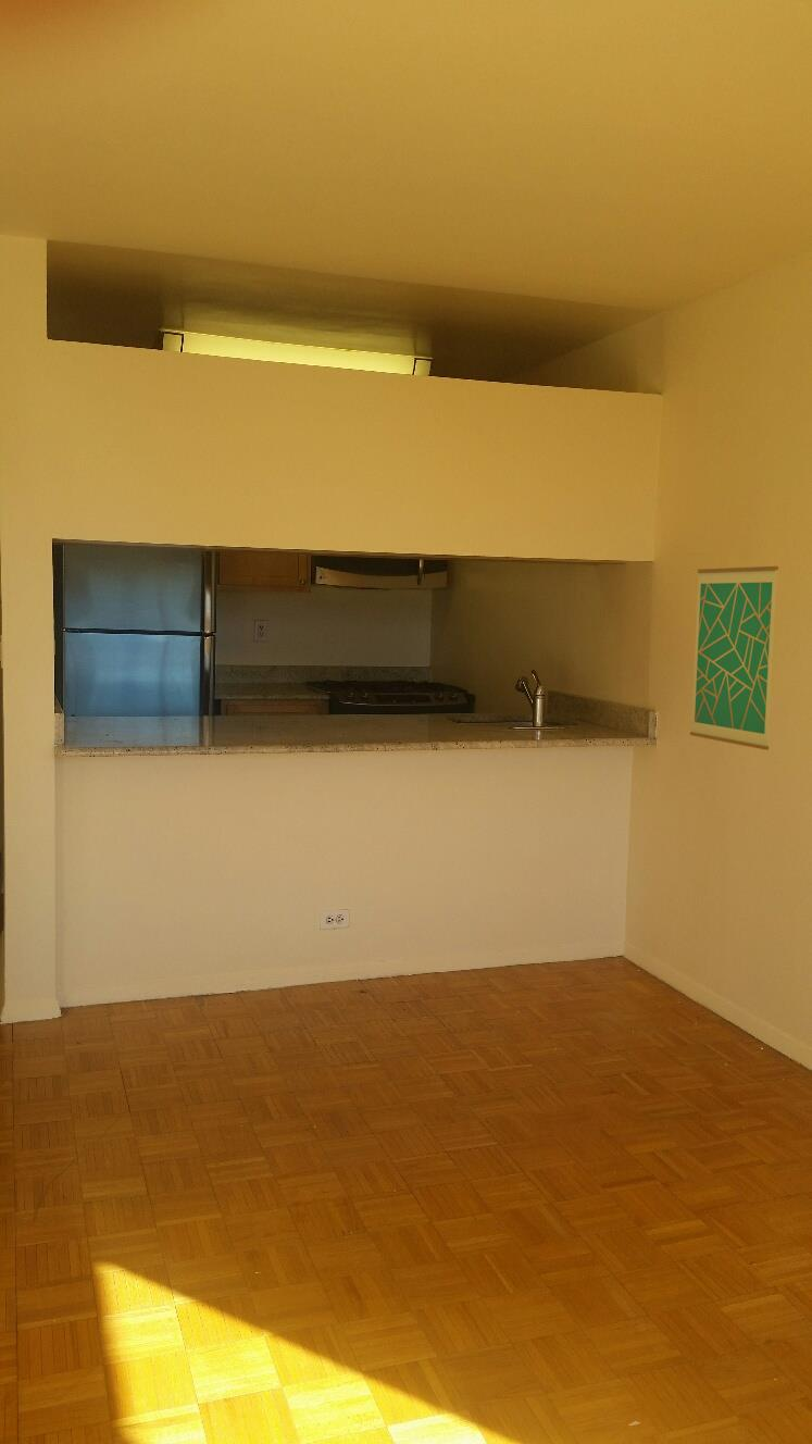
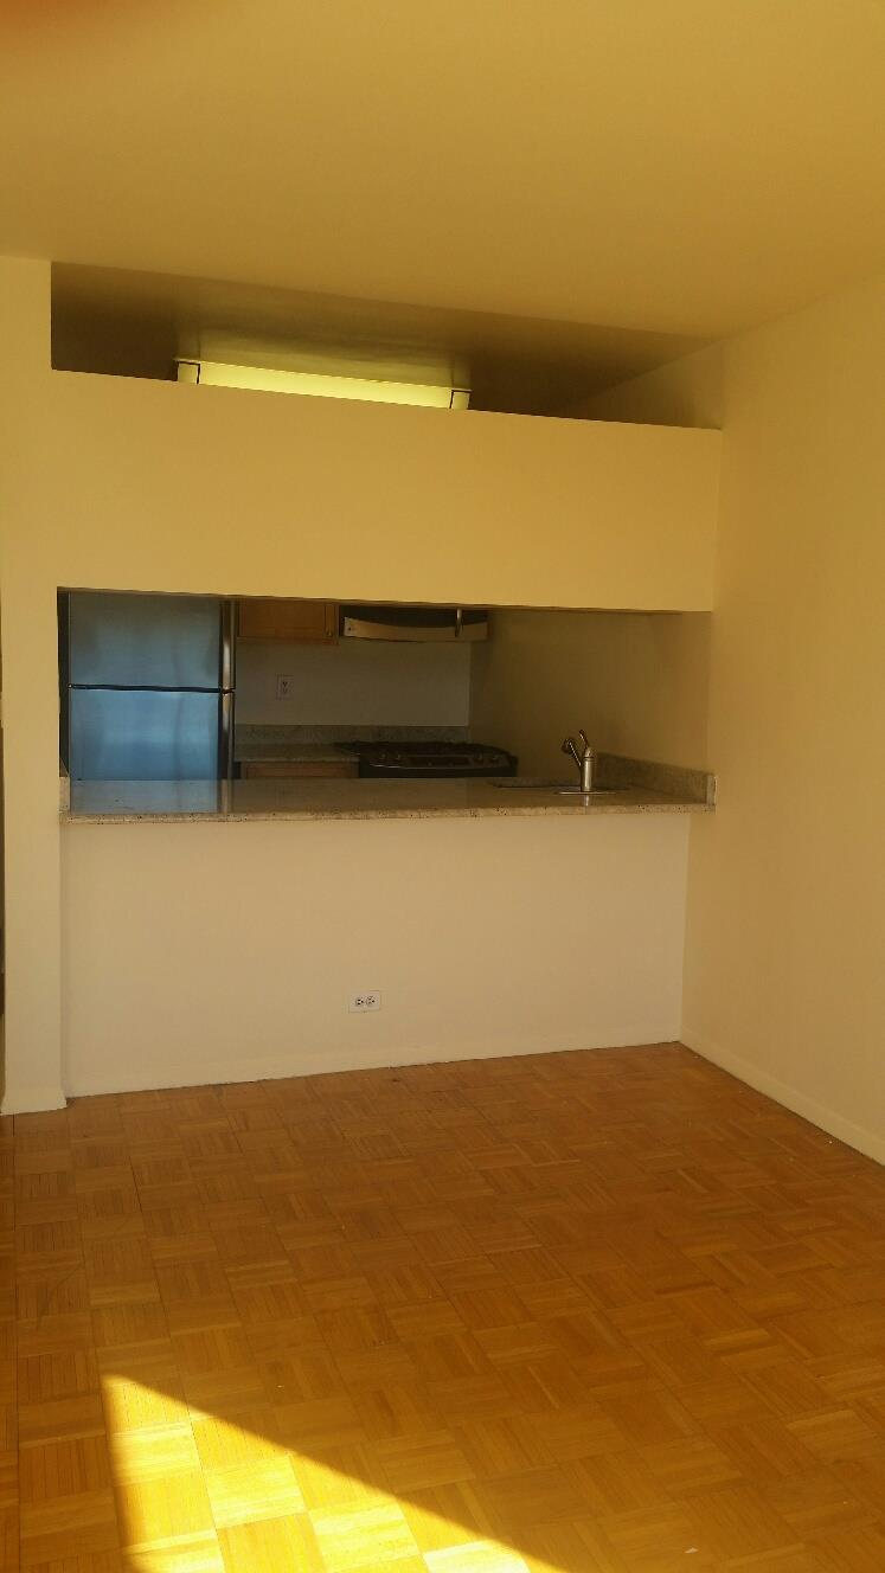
- wall art [689,565,779,751]
